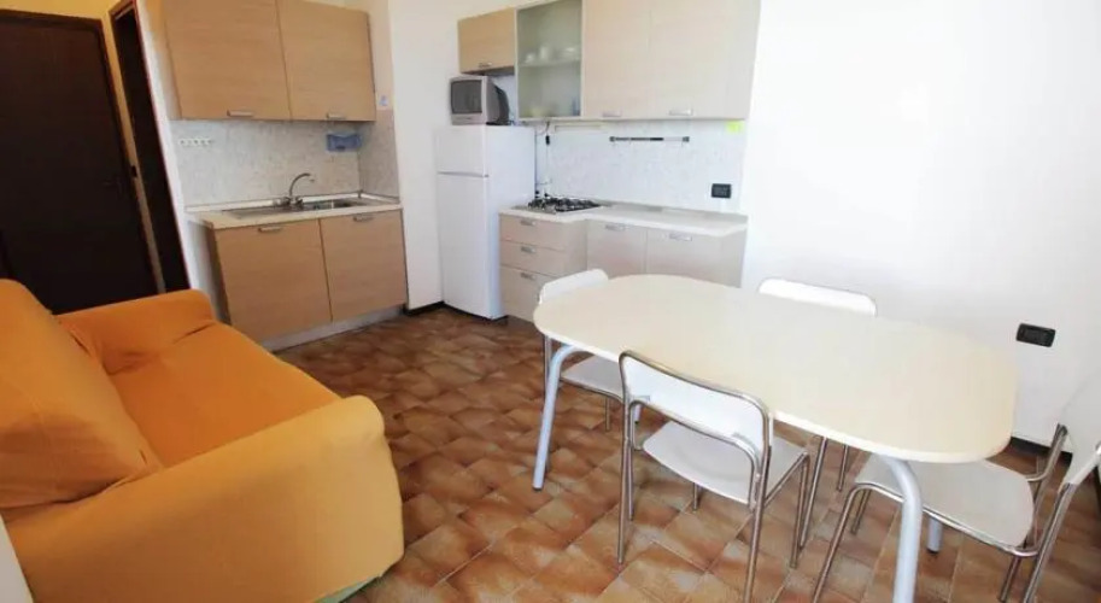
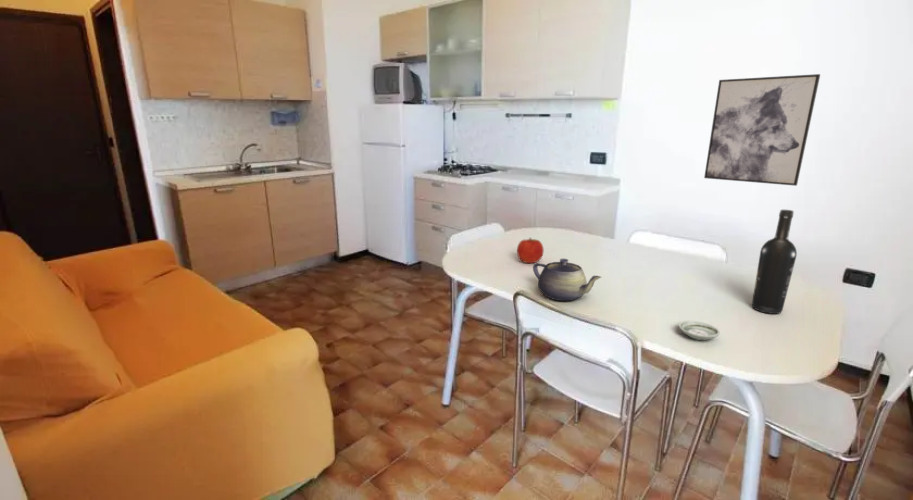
+ wall art [703,73,821,187]
+ saucer [678,320,721,341]
+ teapot [532,258,602,302]
+ apple [516,237,545,264]
+ wine bottle [751,209,798,315]
